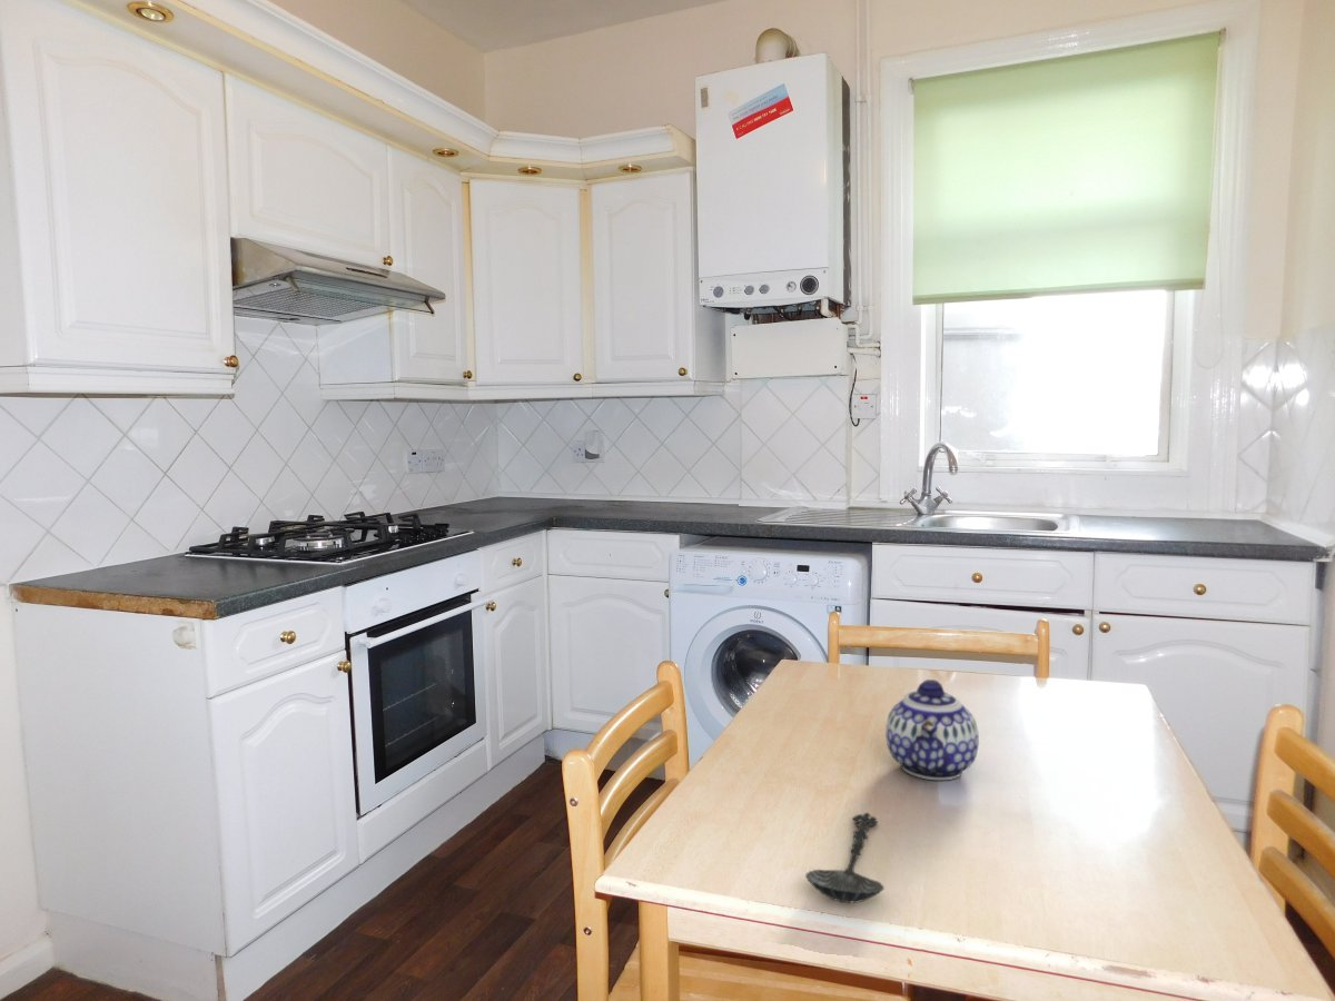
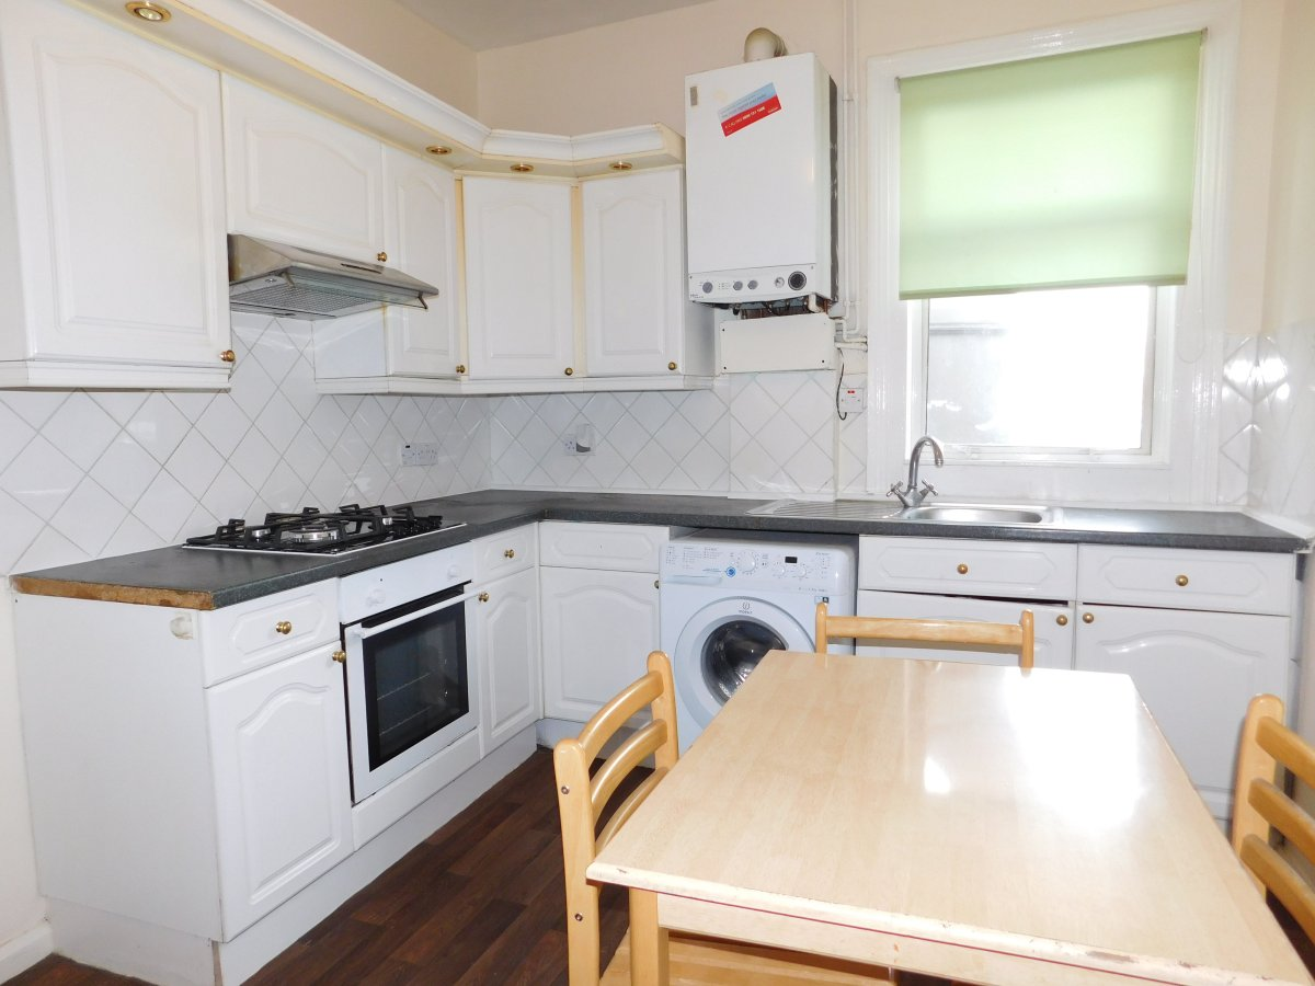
- spoon [804,812,886,904]
- teapot [884,678,980,781]
